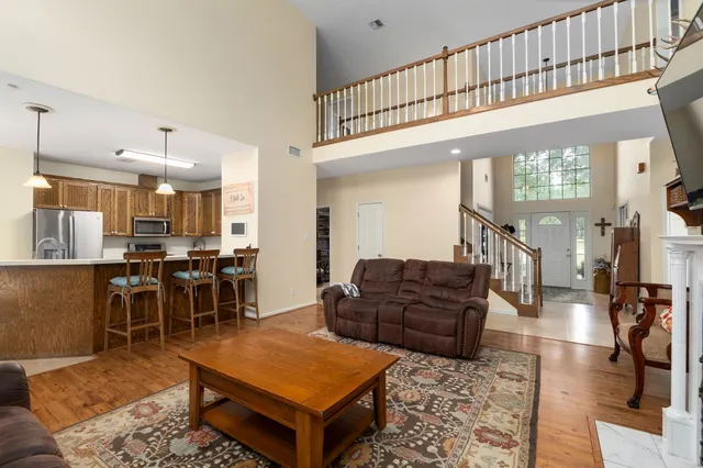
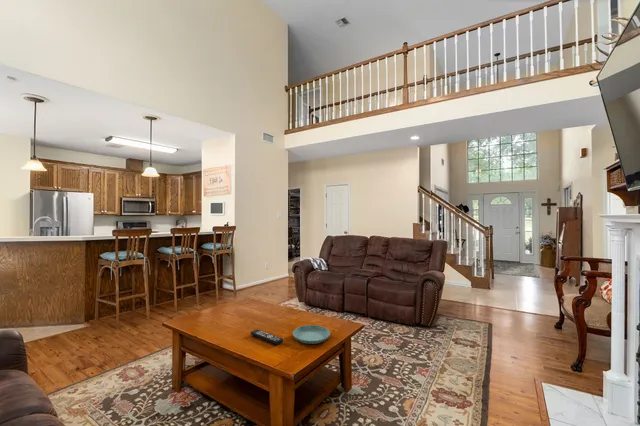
+ saucer [292,324,331,345]
+ remote control [249,328,285,345]
